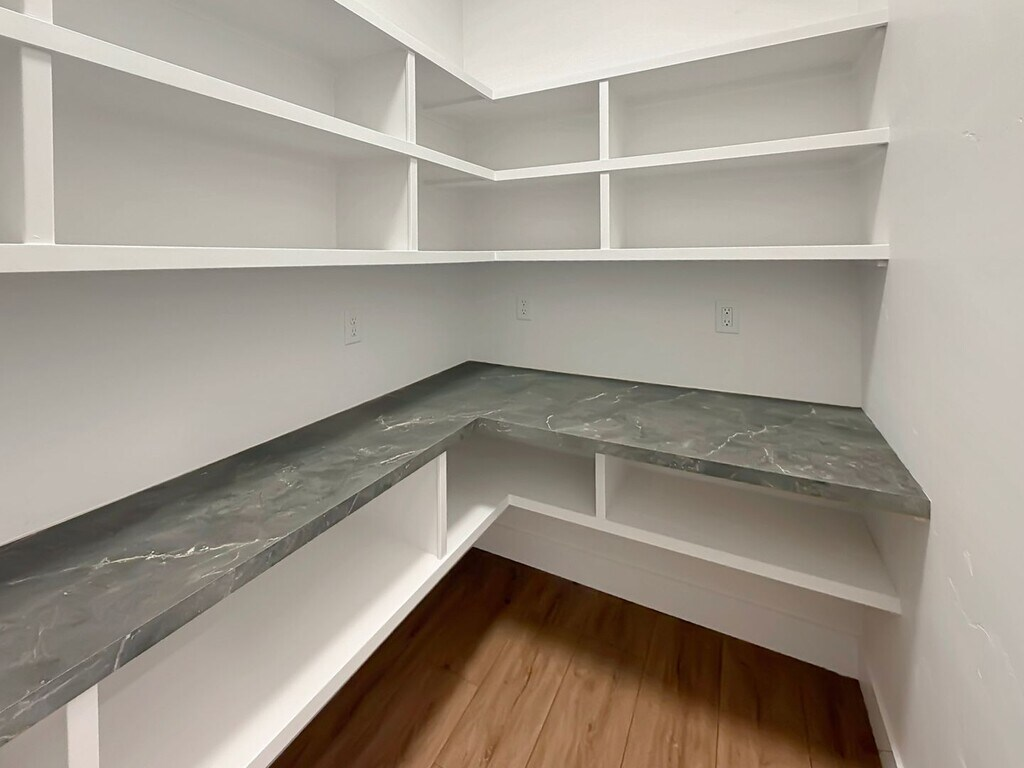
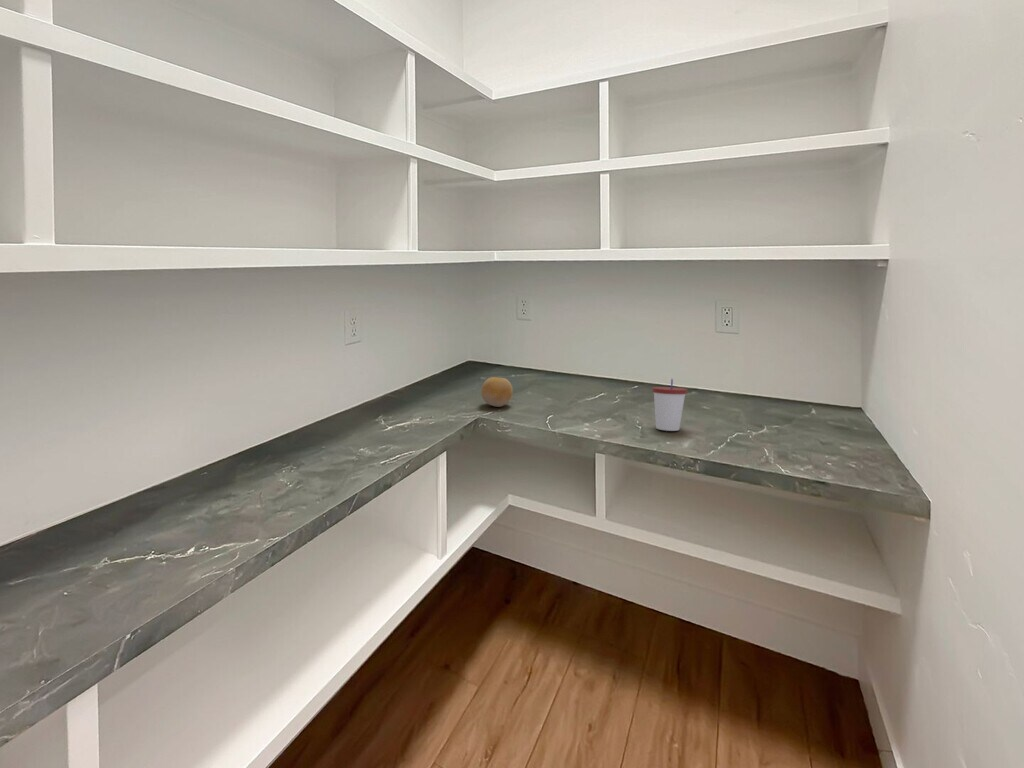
+ cup [651,378,688,432]
+ fruit [480,376,514,408]
